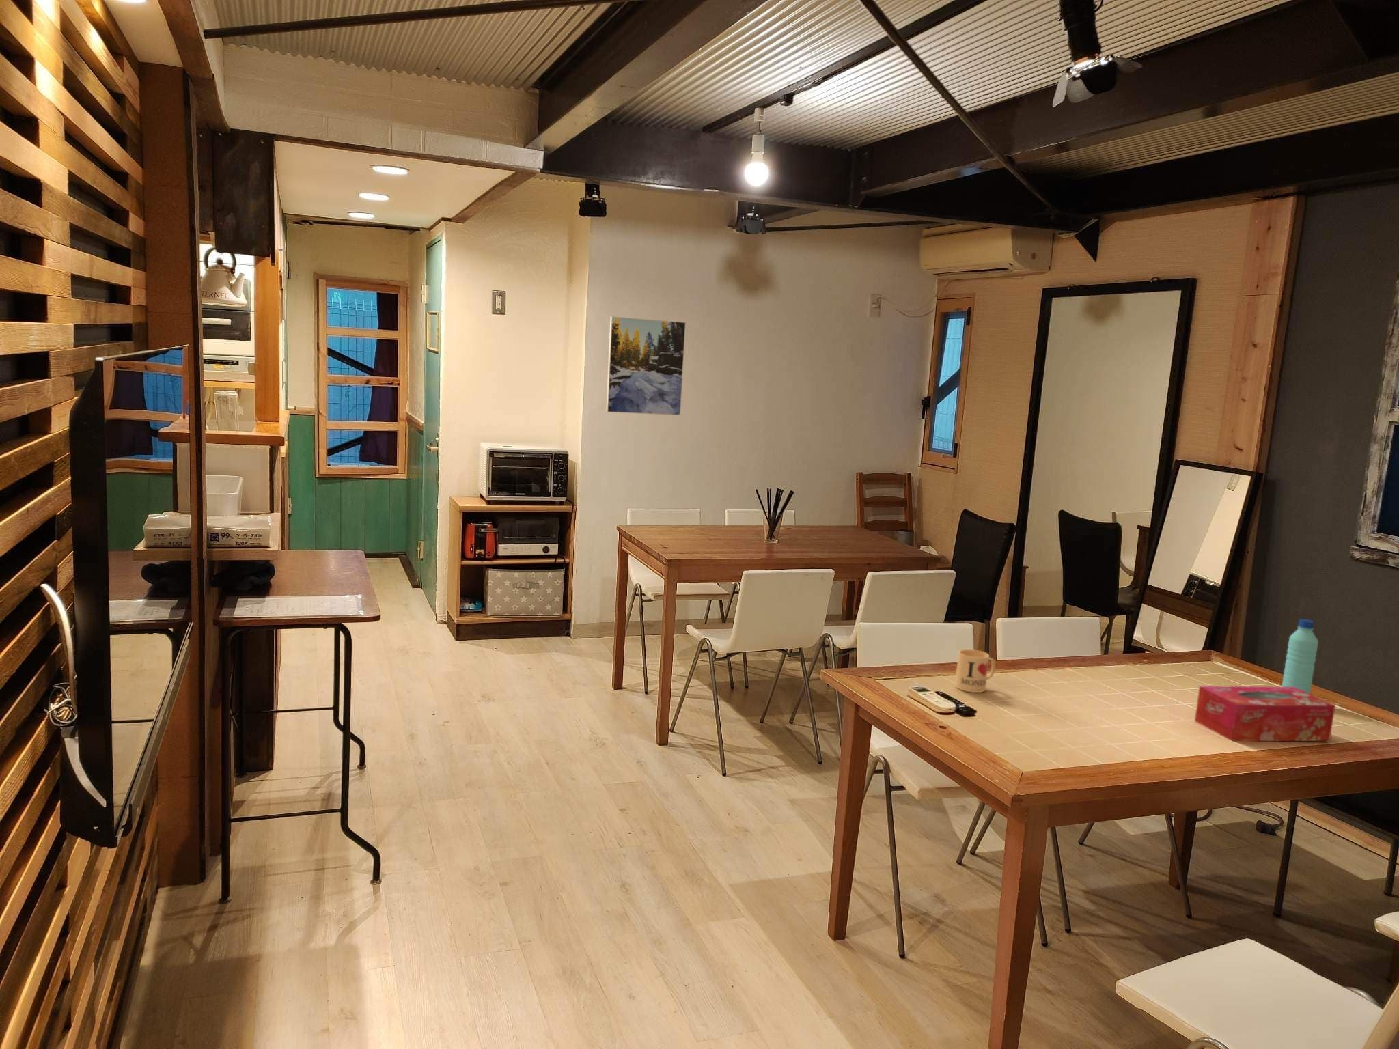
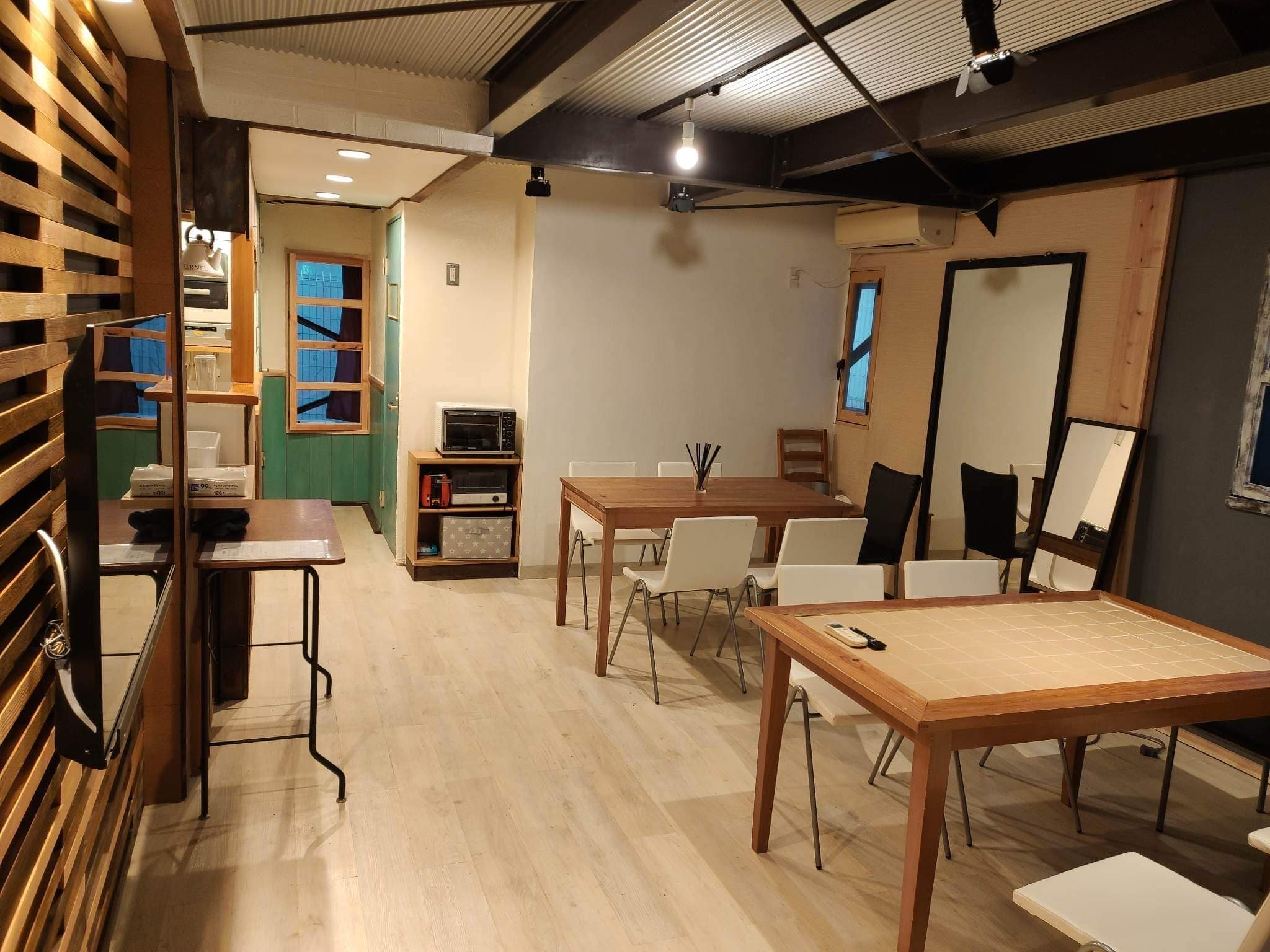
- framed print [605,315,686,415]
- water bottle [1281,619,1319,694]
- tissue box [1194,685,1336,742]
- mug [954,649,996,693]
